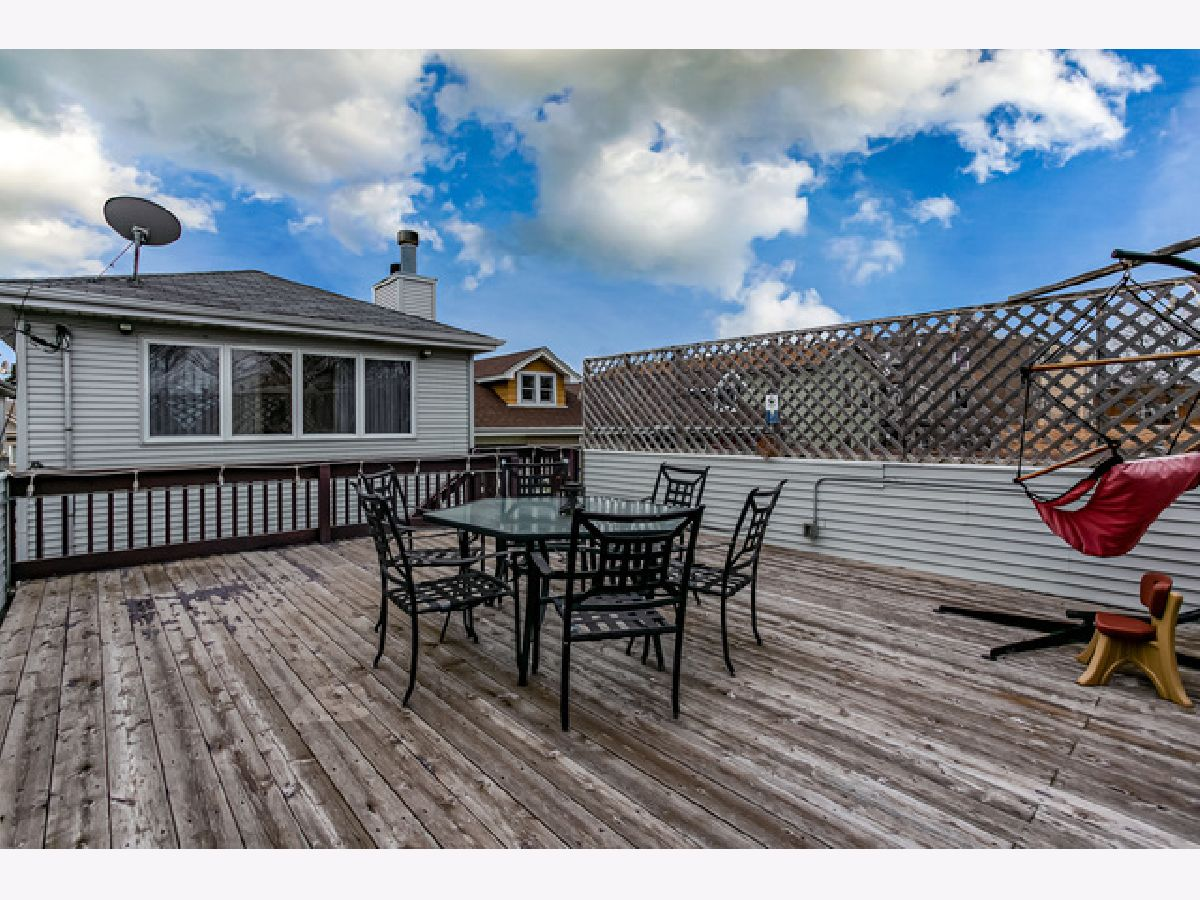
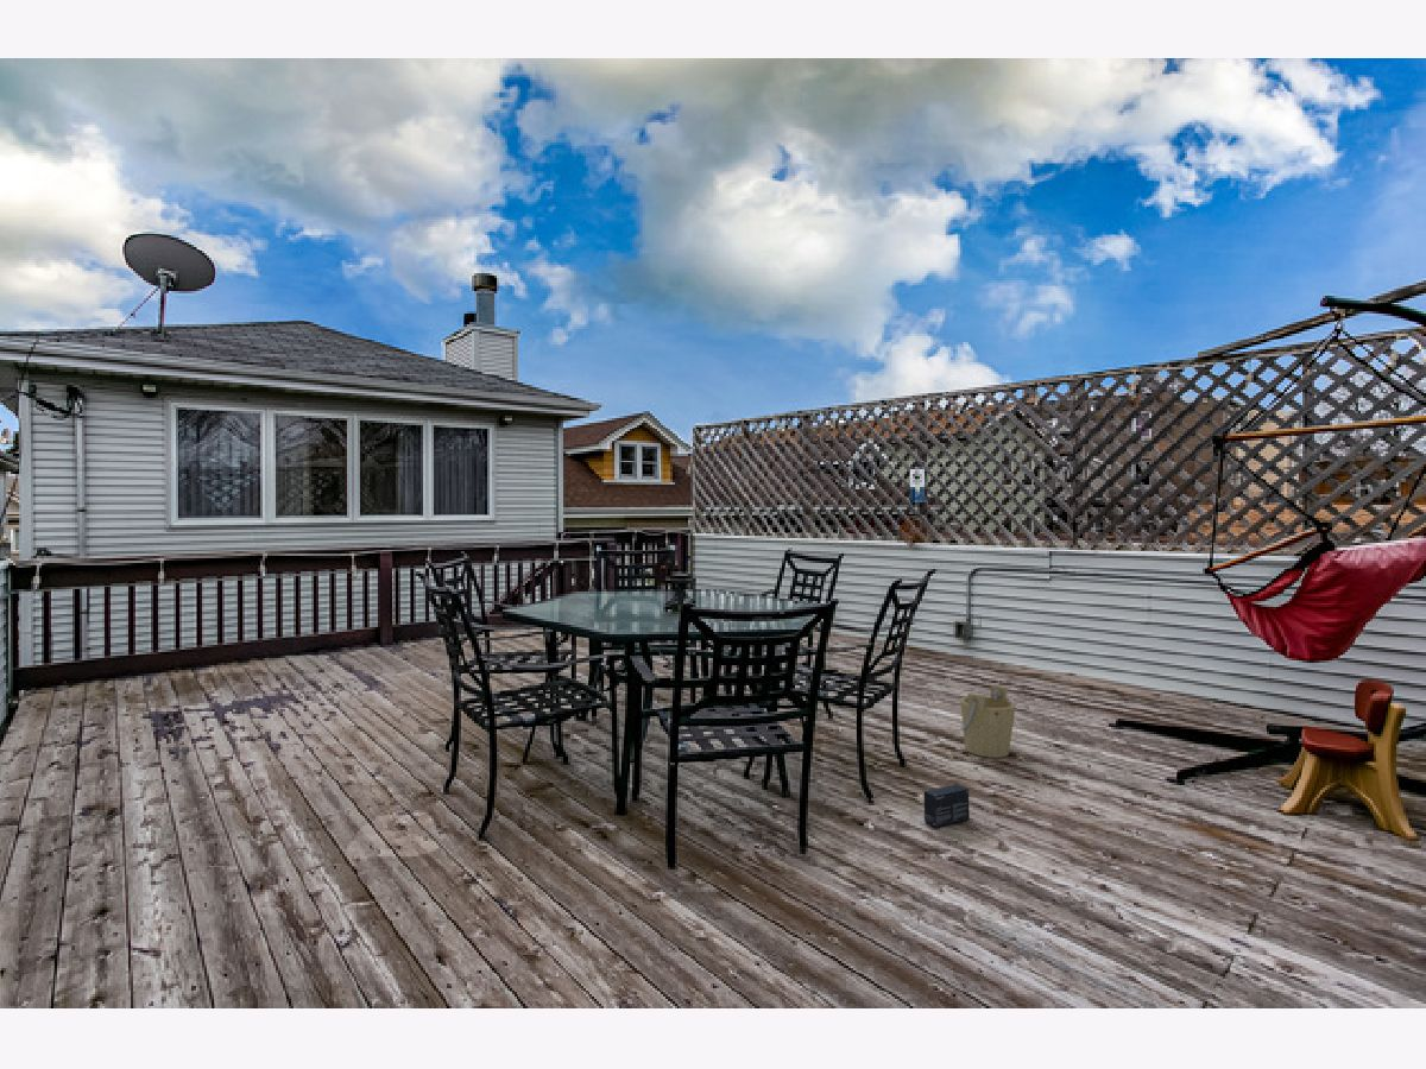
+ bucket [959,684,1017,759]
+ box [923,783,971,829]
